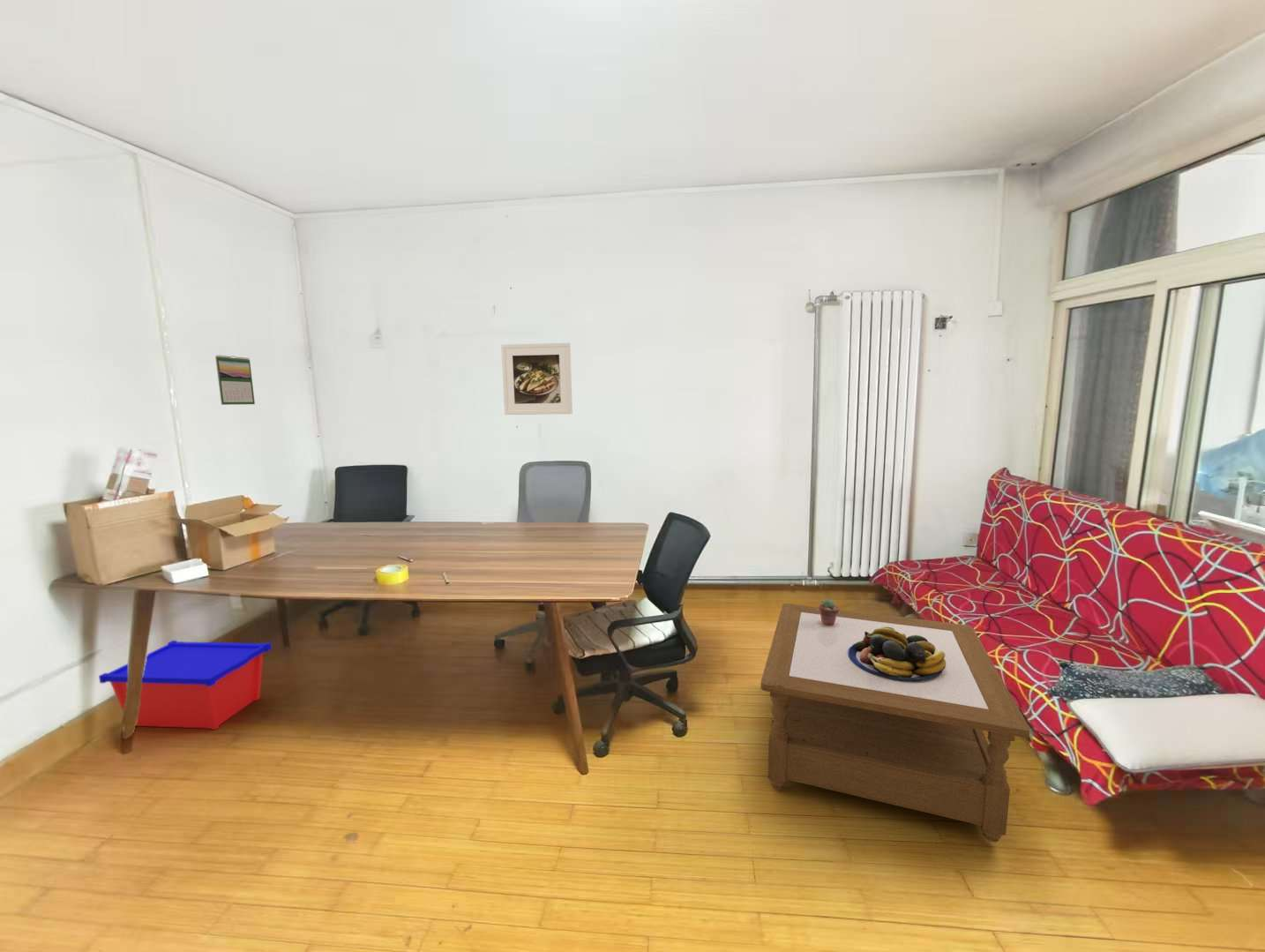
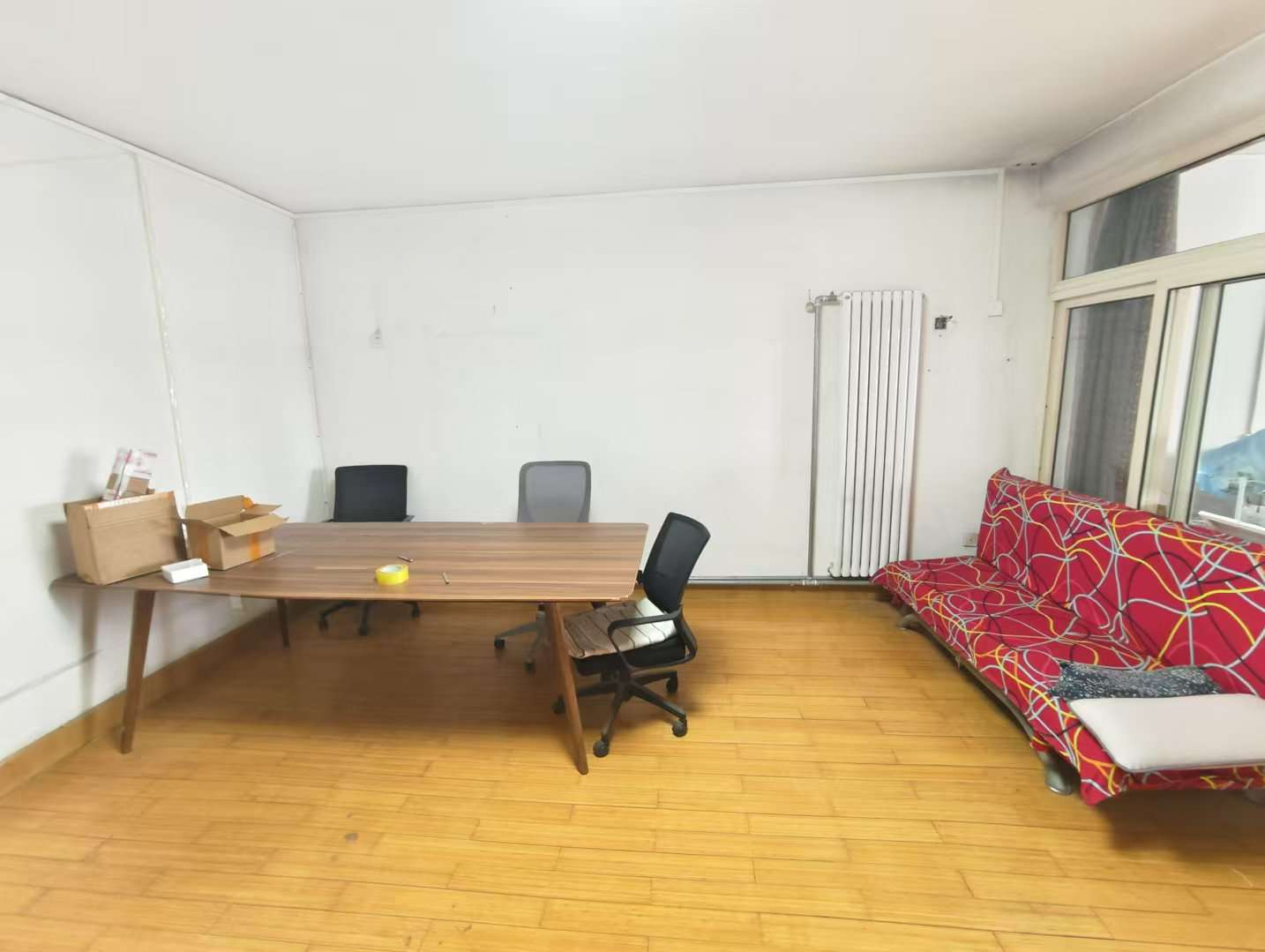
- calendar [214,355,256,406]
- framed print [500,342,573,416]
- potted succulent [818,598,840,626]
- storage bin [98,640,273,731]
- fruit bowl [848,626,946,681]
- coffee table [760,603,1030,843]
